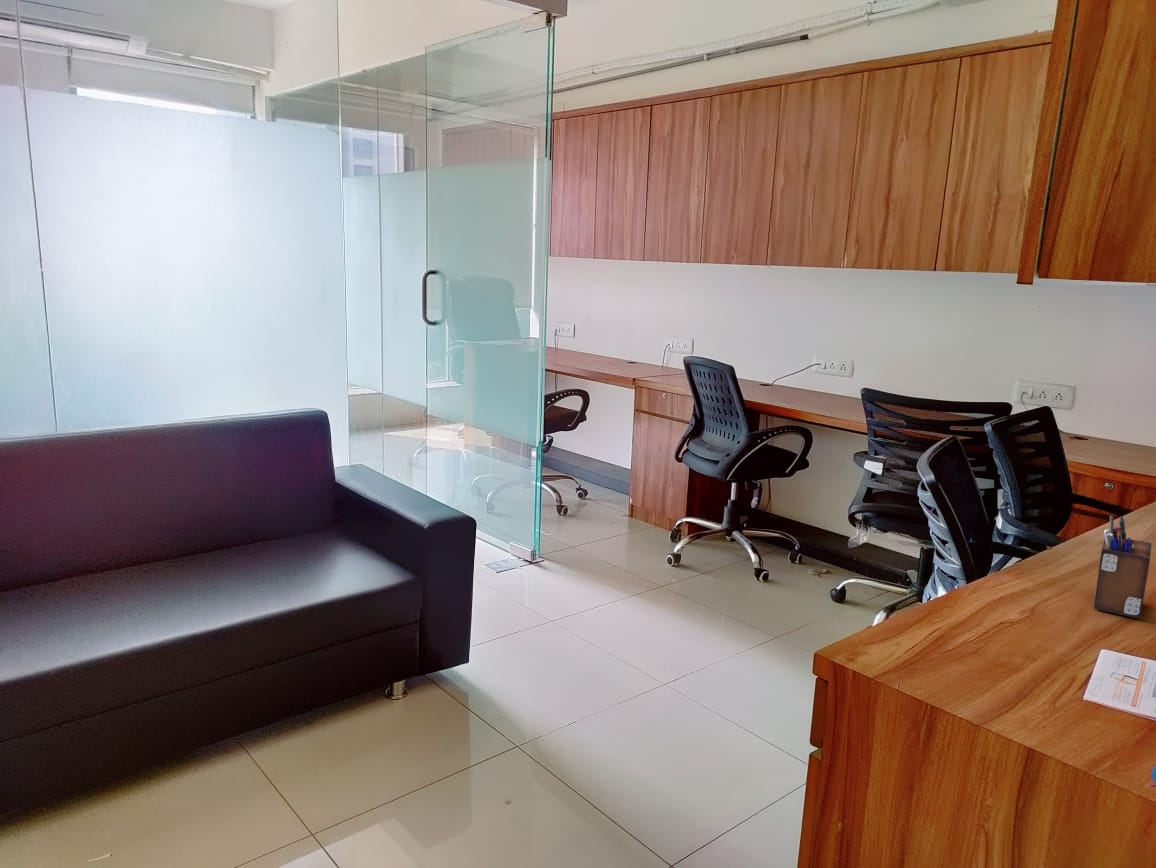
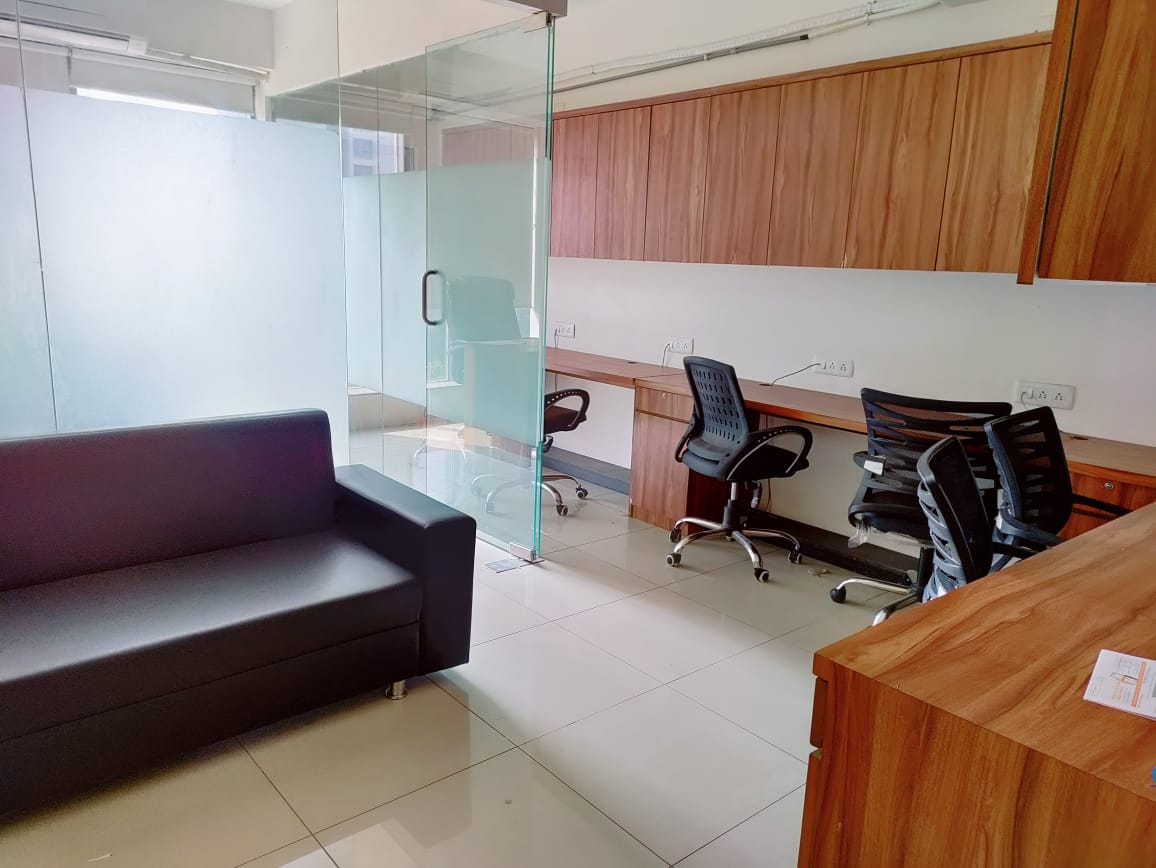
- desk organizer [1093,515,1152,620]
